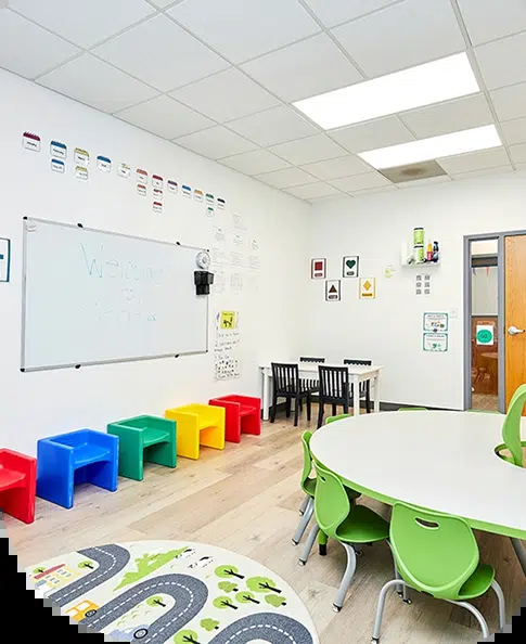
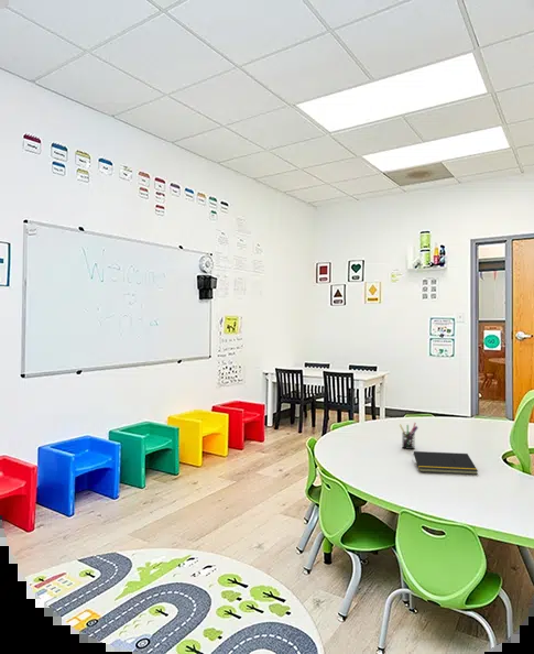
+ pen holder [399,422,419,450]
+ notepad [411,450,479,476]
